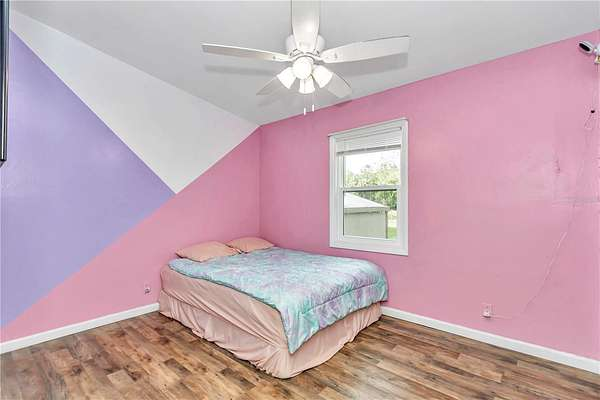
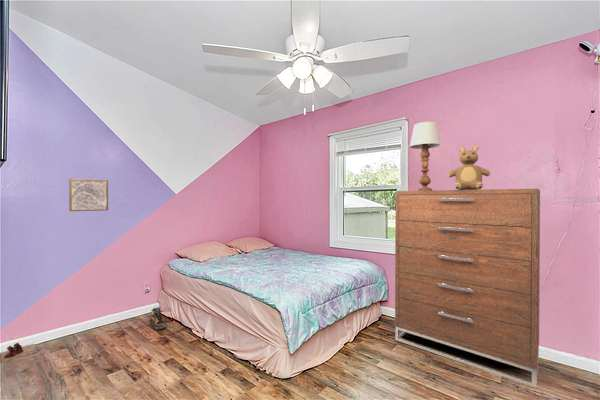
+ shoe [149,306,168,330]
+ table lamp [409,121,442,191]
+ dresser [394,188,541,389]
+ slippers [0,342,38,364]
+ teddy bear [447,145,491,190]
+ wall art [68,178,109,212]
